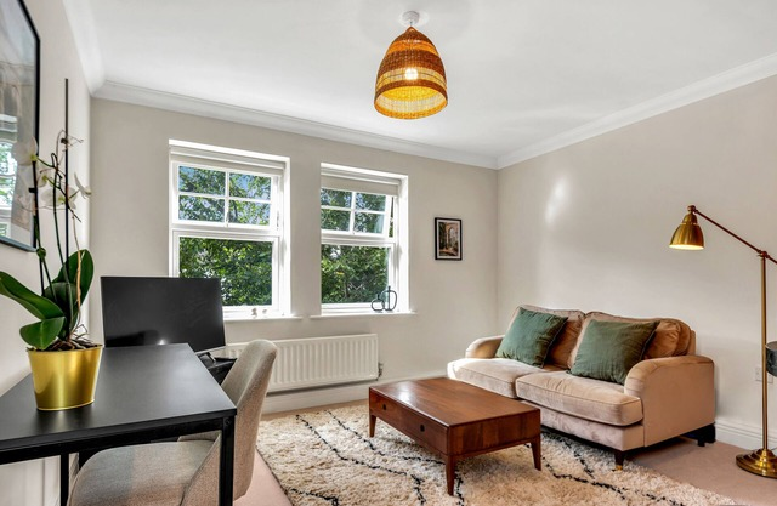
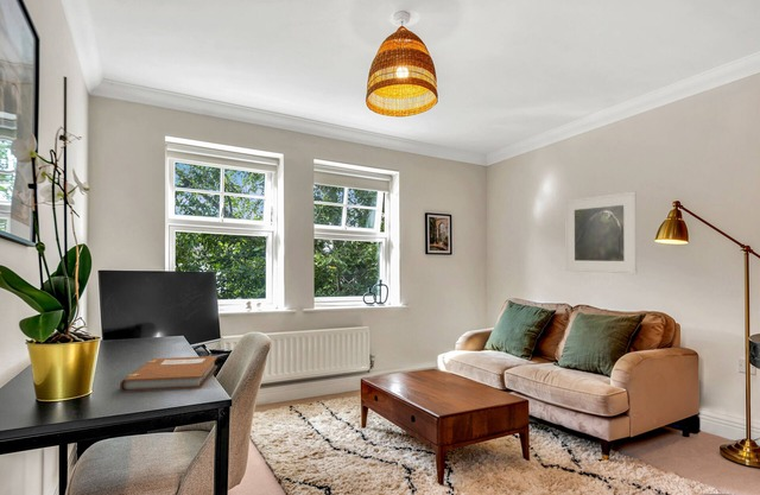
+ notebook [119,355,218,393]
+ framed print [564,191,638,274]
